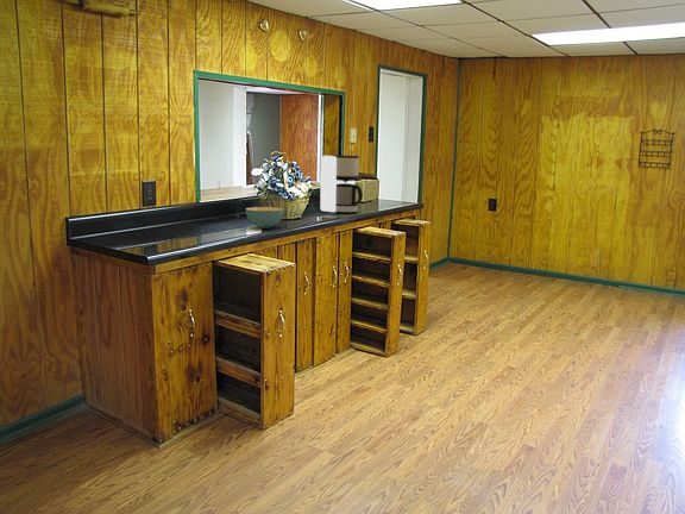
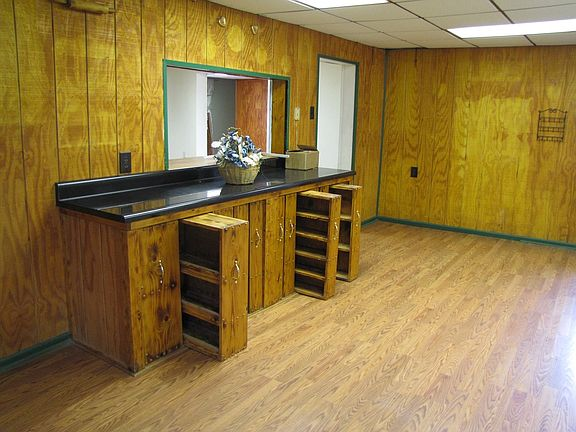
- cereal bowl [245,206,284,230]
- coffee maker [319,155,364,214]
